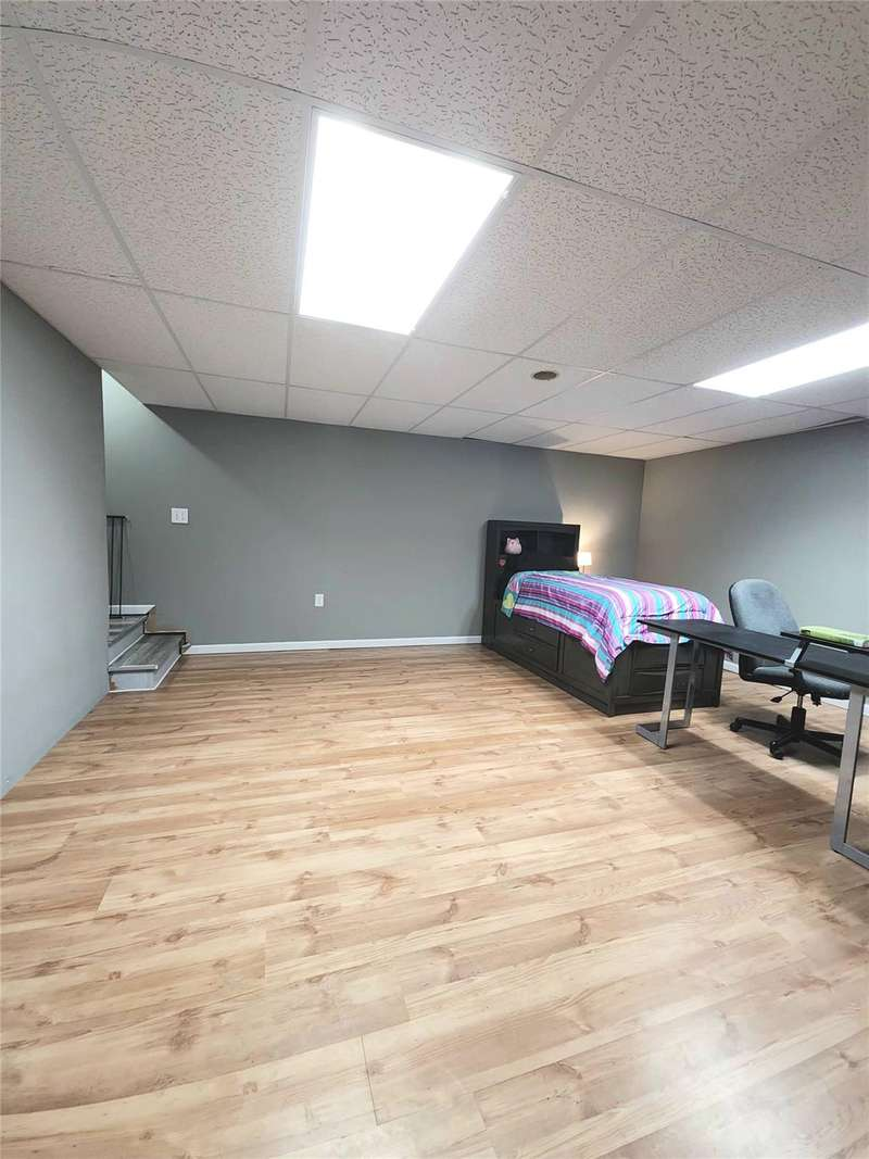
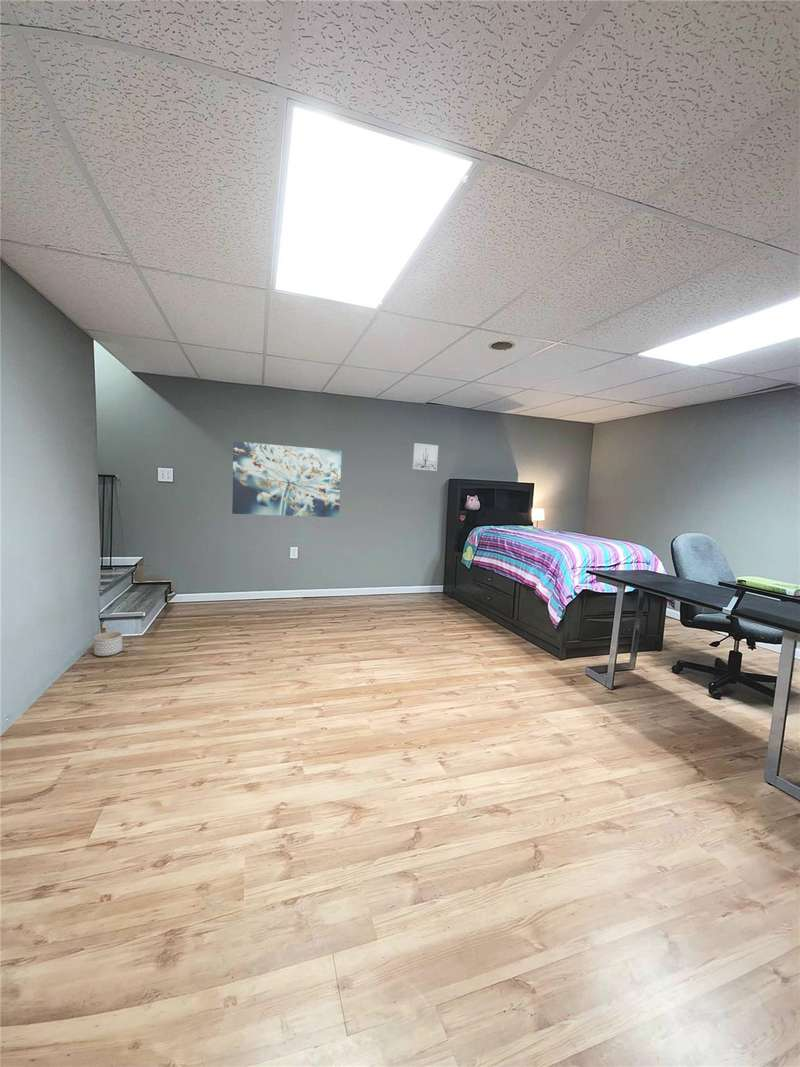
+ planter [93,631,123,657]
+ wall art [411,442,439,472]
+ wall art [231,440,343,518]
